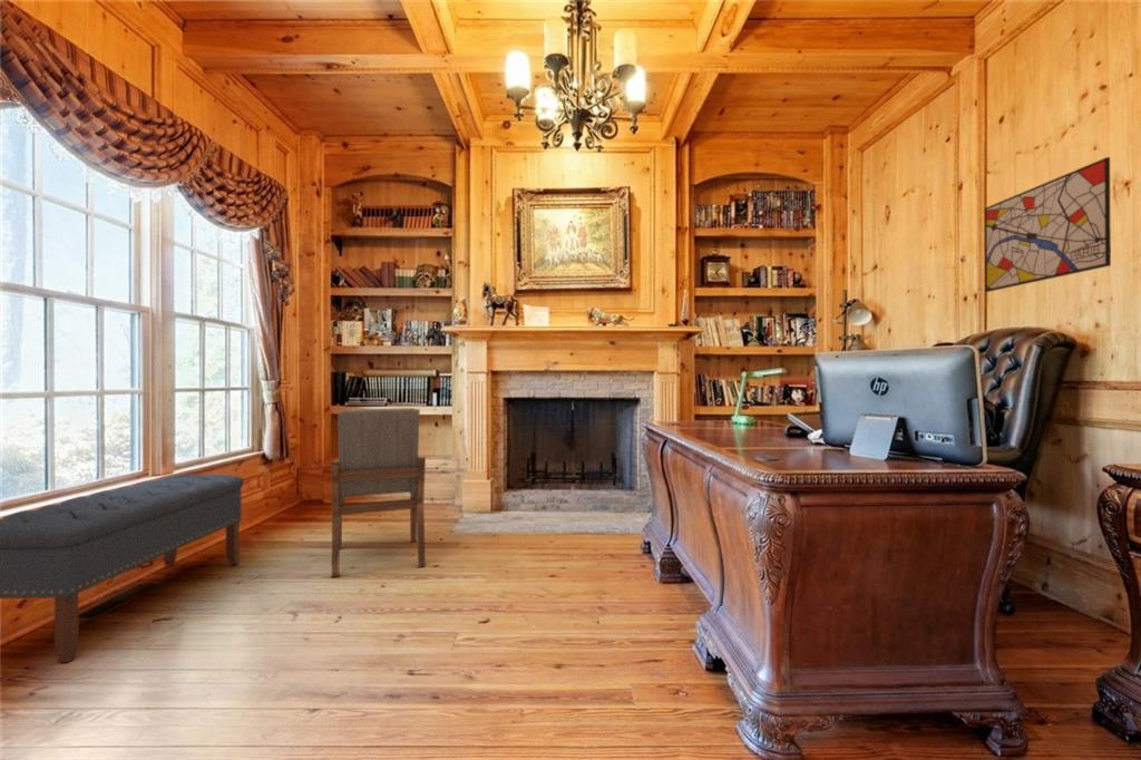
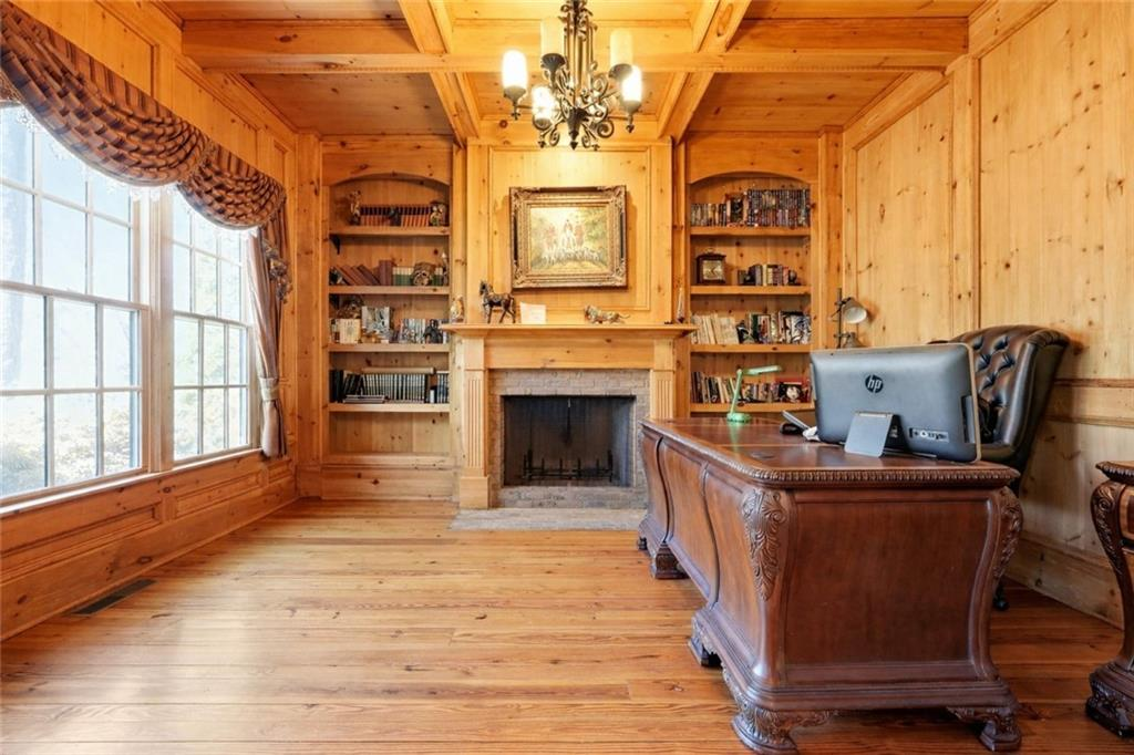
- wall art [984,156,1112,293]
- bench [0,474,245,663]
- armchair [330,407,427,578]
